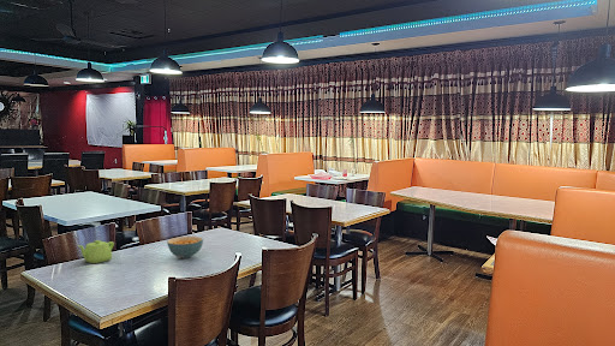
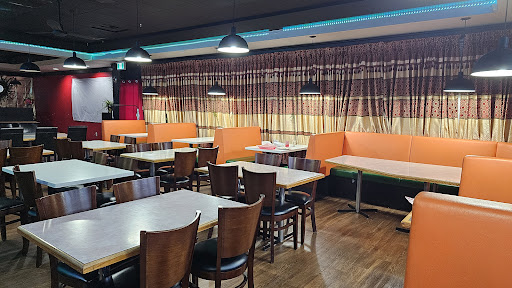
- cereal bowl [166,235,204,260]
- teapot [76,239,115,264]
